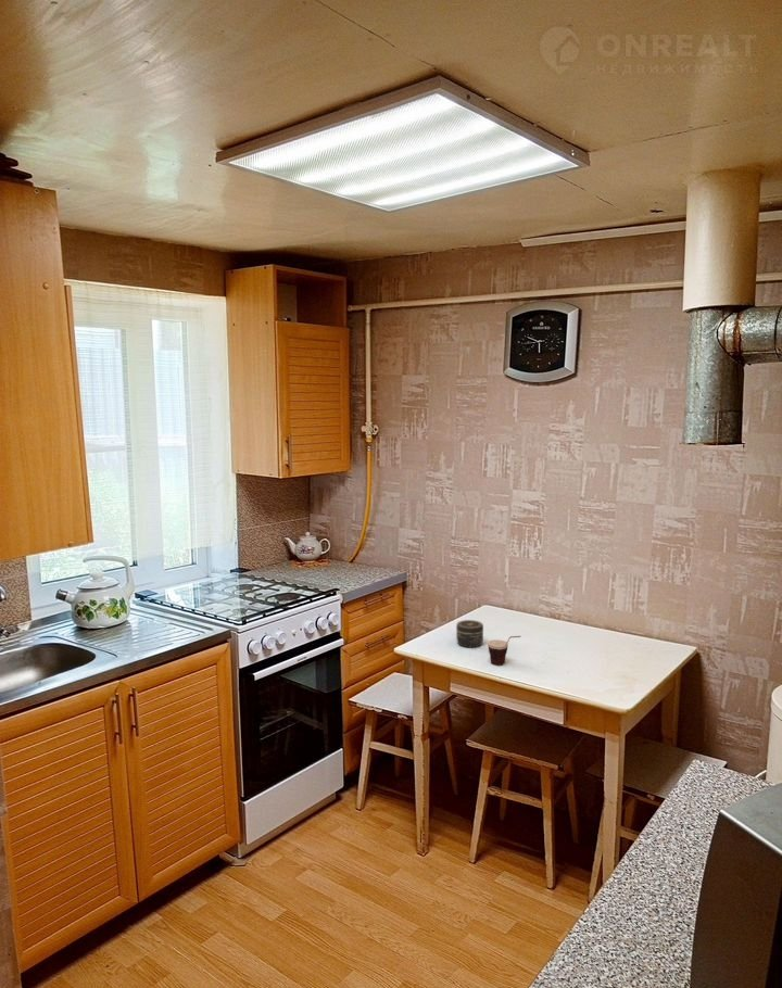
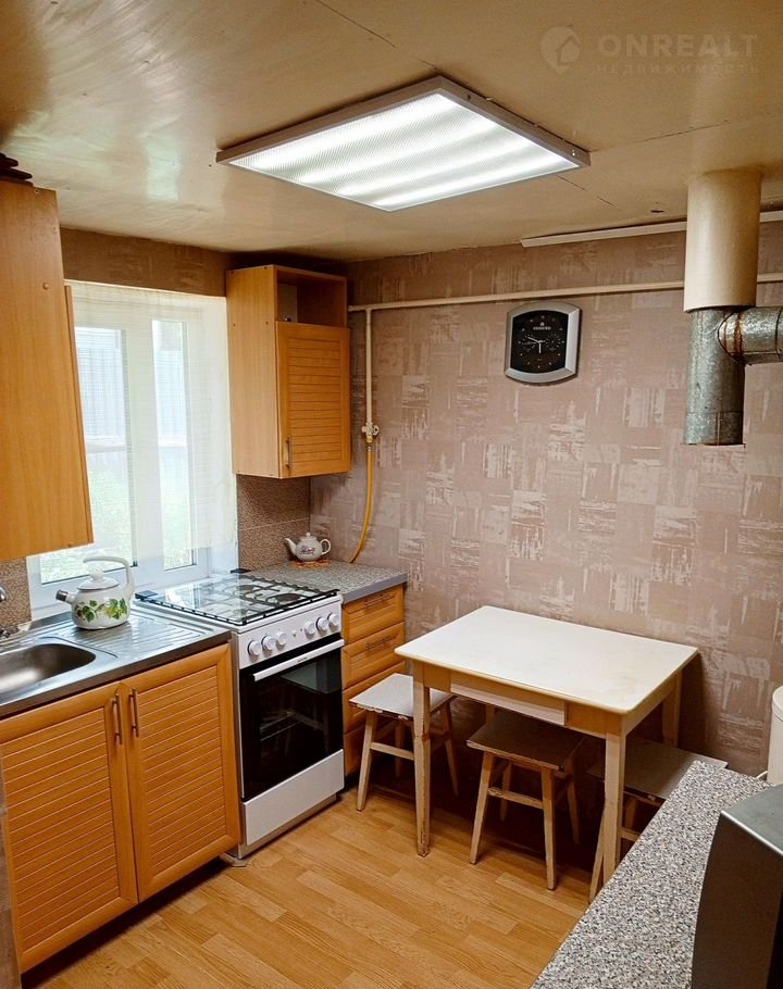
- jar [455,619,484,648]
- cup [487,635,522,666]
